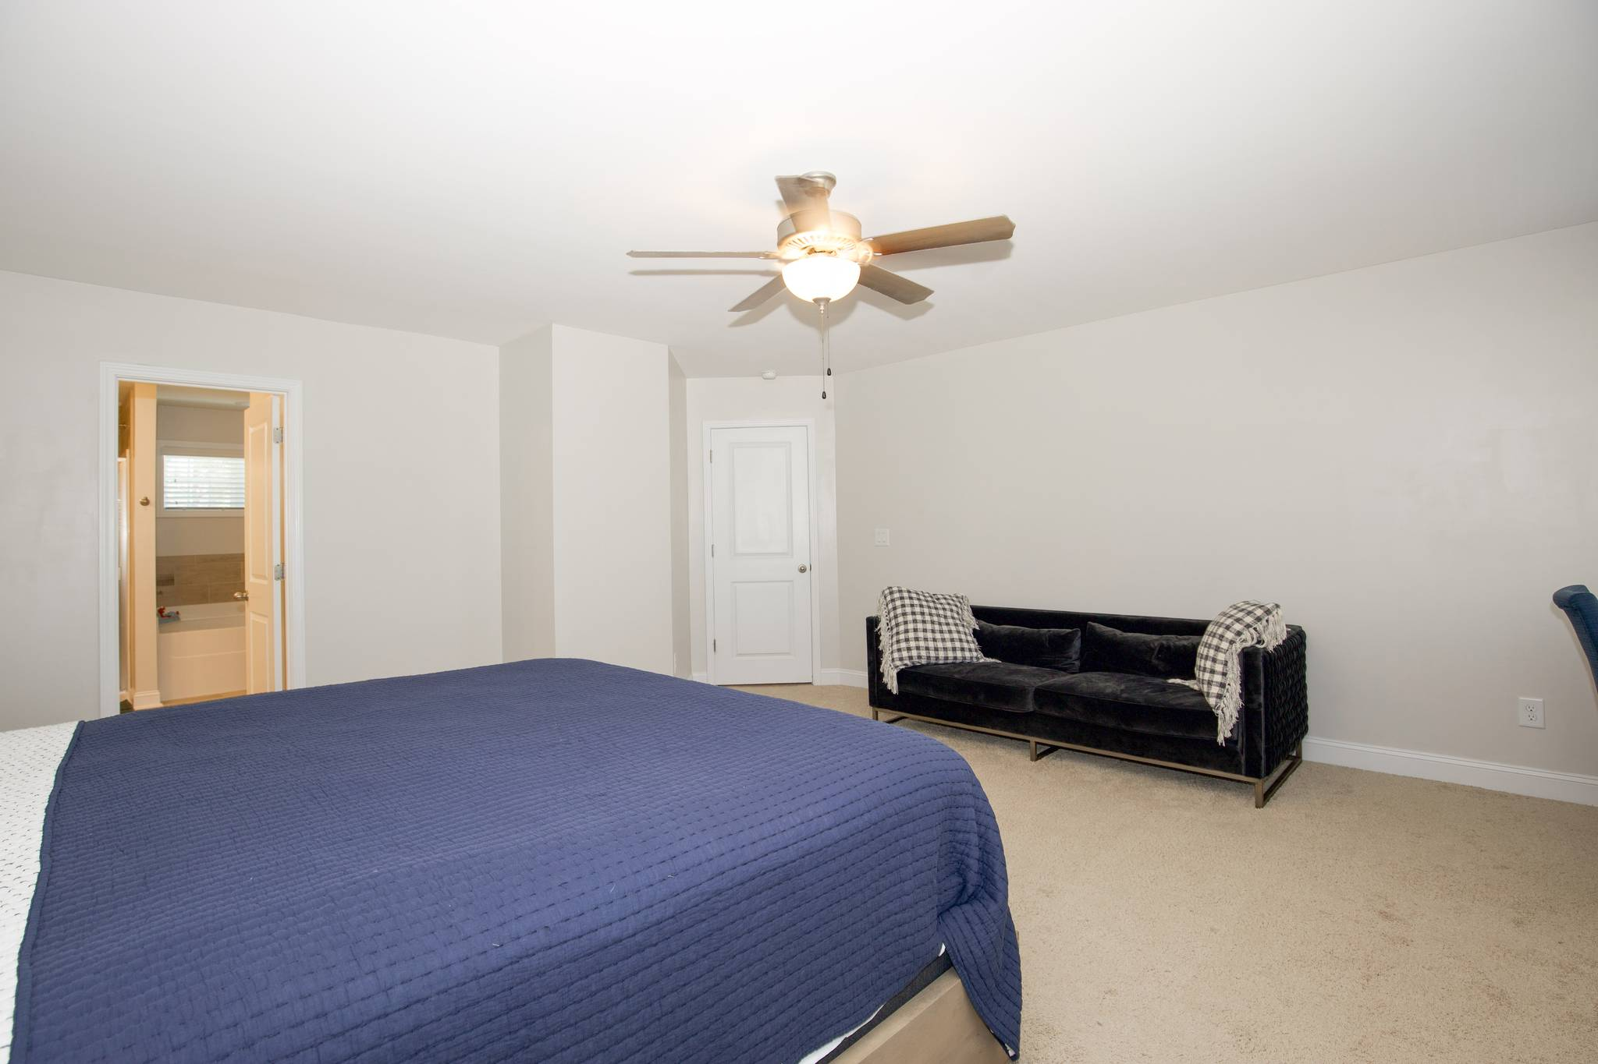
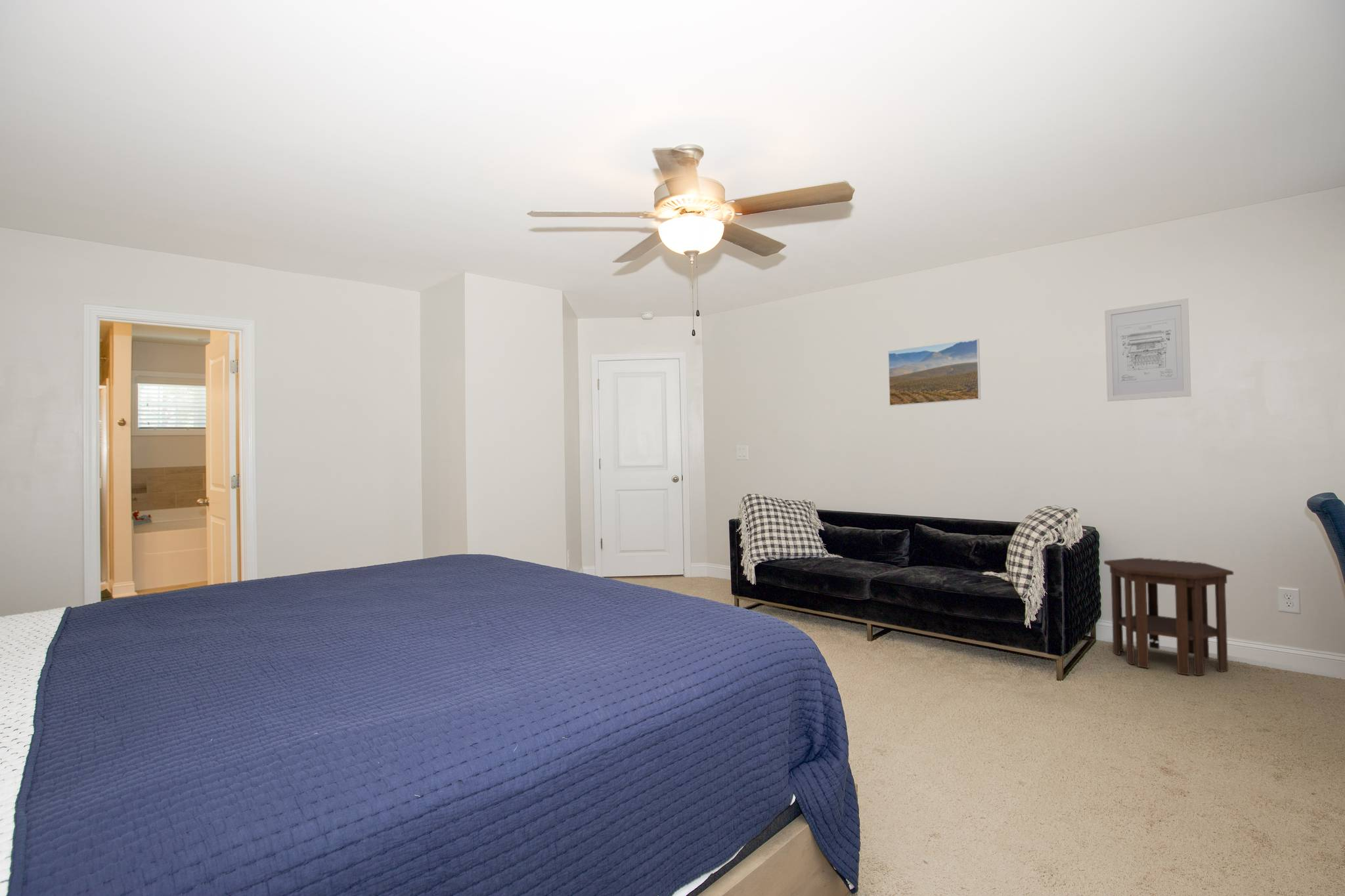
+ wall art [1104,298,1192,402]
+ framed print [887,338,981,406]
+ side table [1103,557,1234,676]
